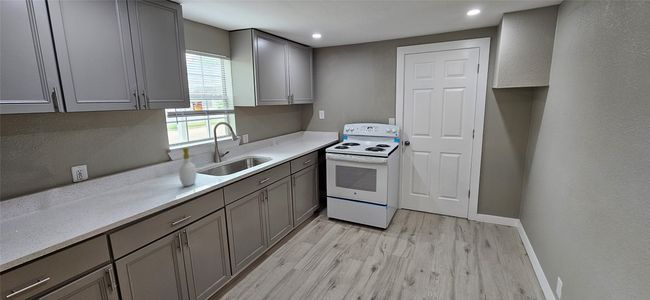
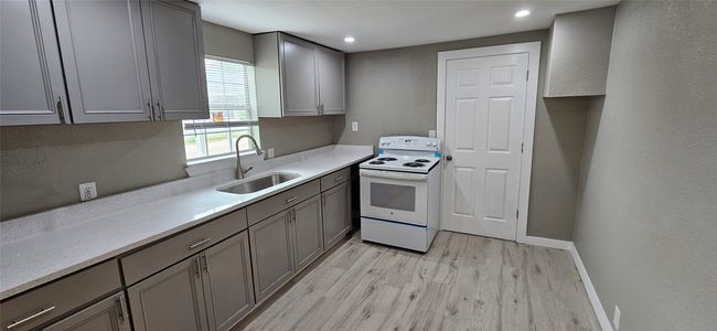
- soap bottle [178,147,197,187]
